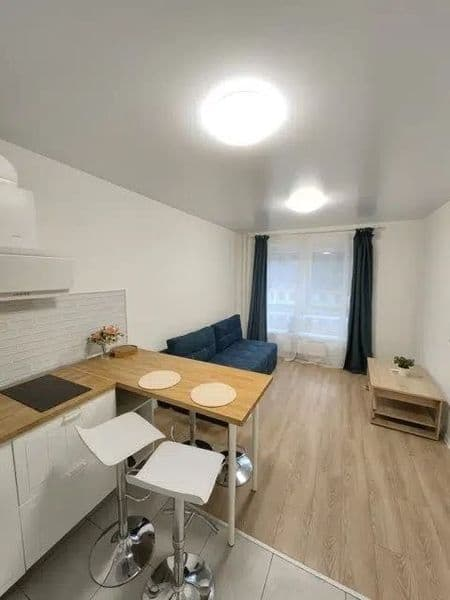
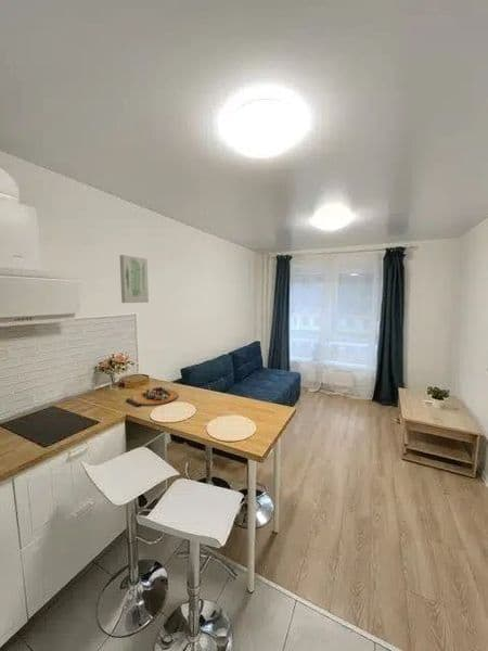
+ cutting board [125,386,180,409]
+ wall art [118,254,150,304]
